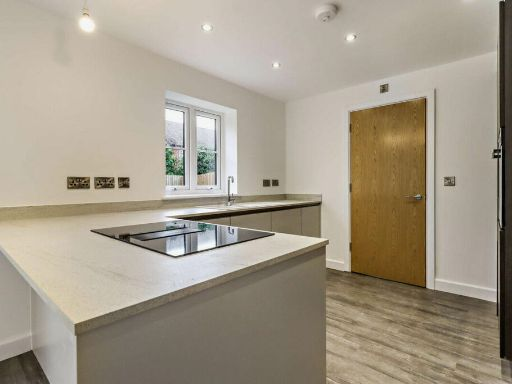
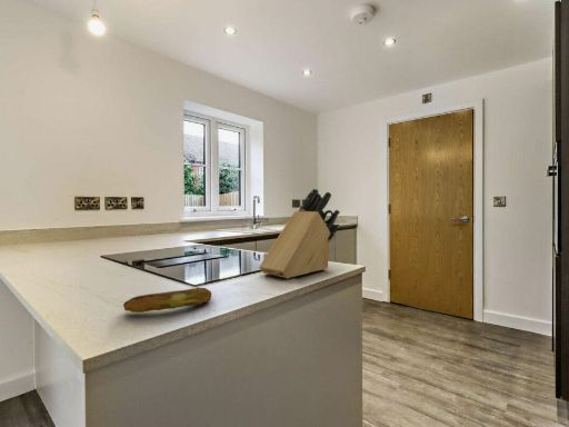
+ knife block [258,188,341,279]
+ banana [122,286,212,314]
